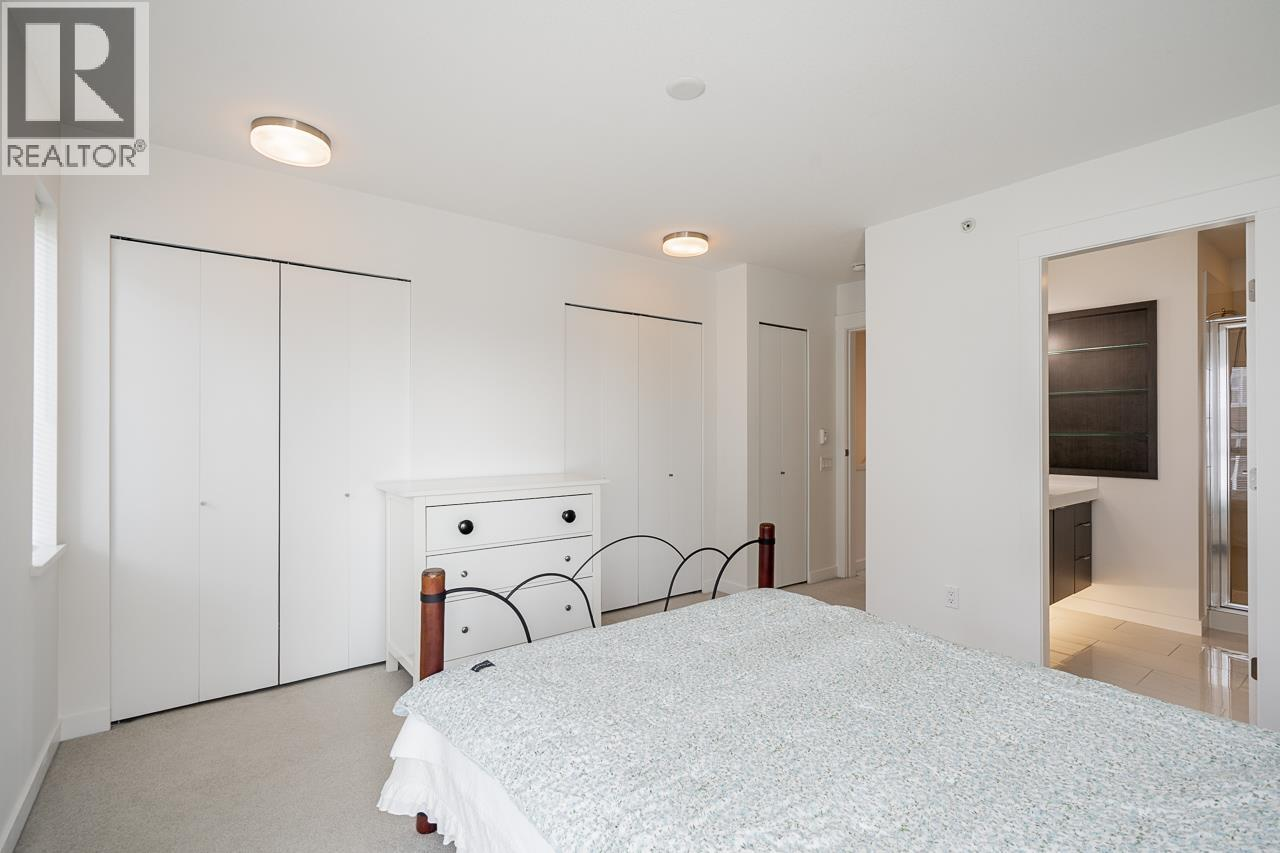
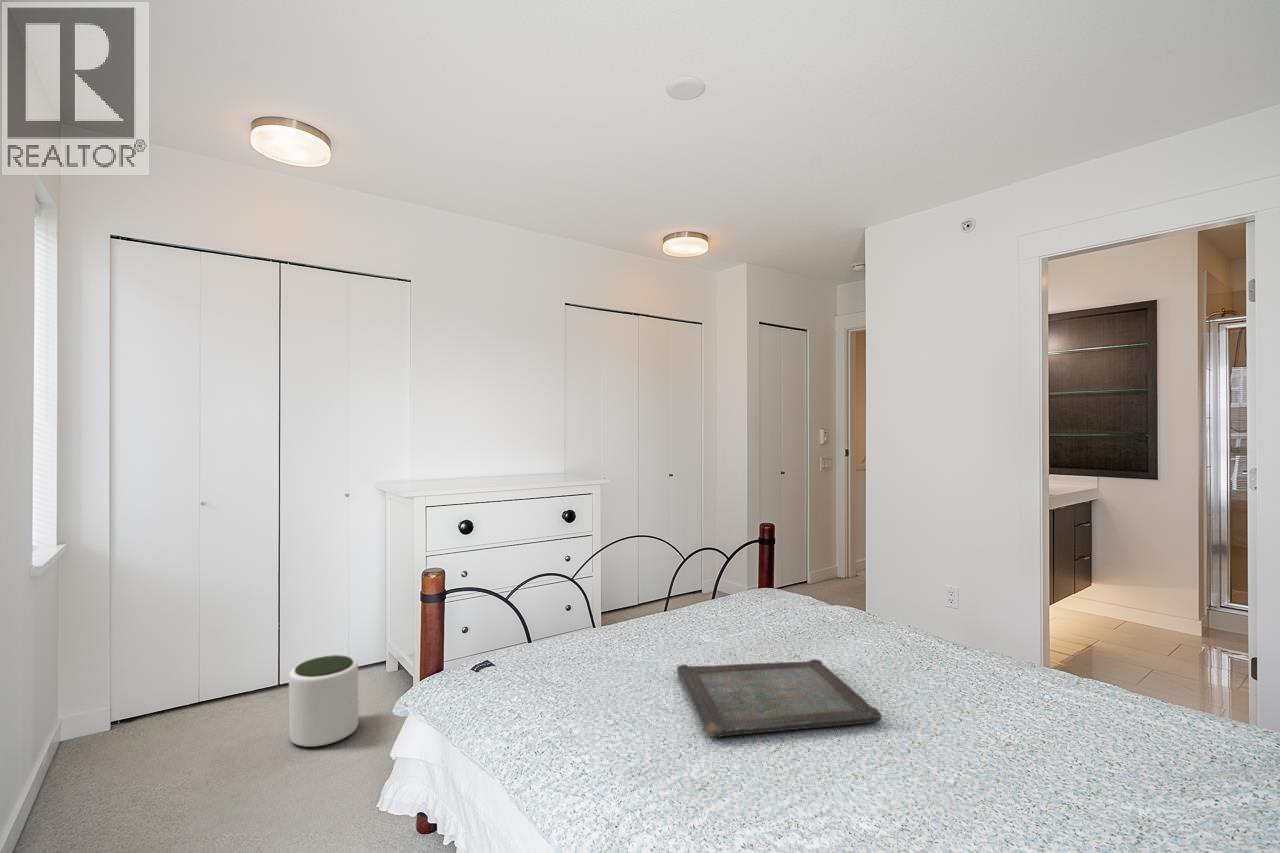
+ serving tray [676,658,883,738]
+ plant pot [288,654,359,748]
